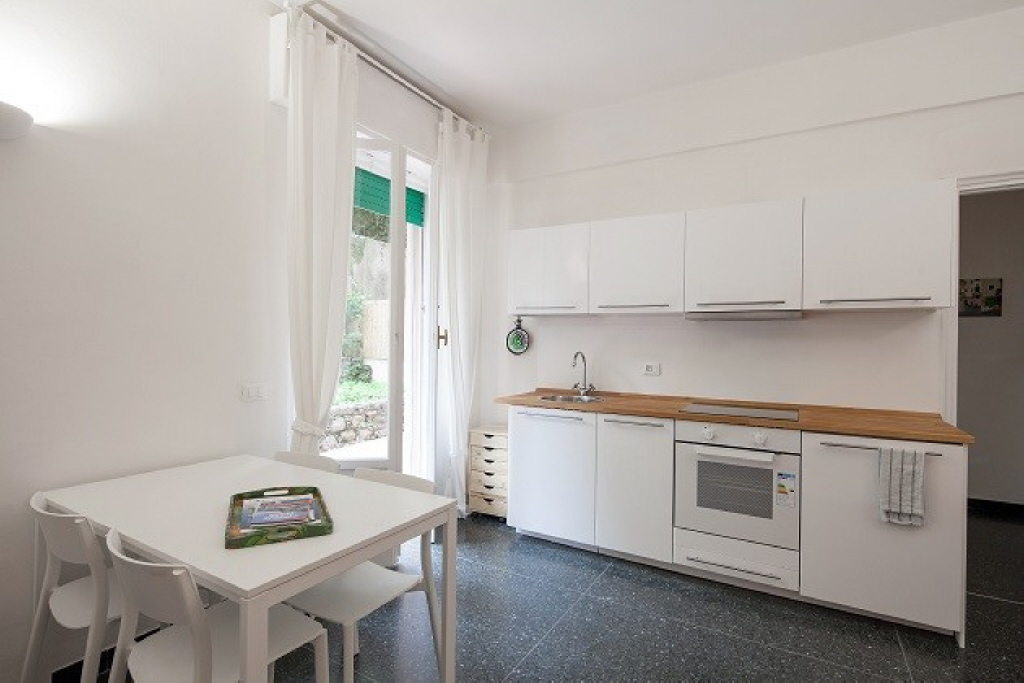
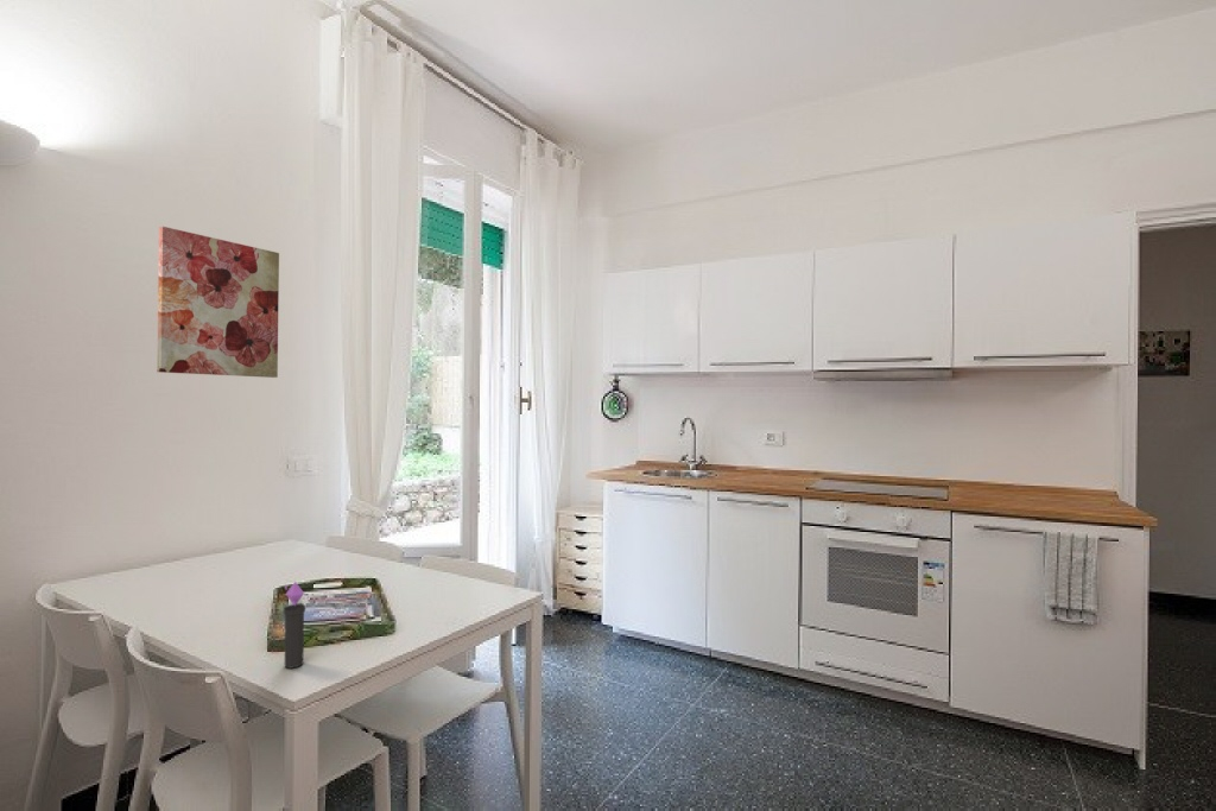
+ wall art [156,226,280,379]
+ candle [283,581,310,670]
